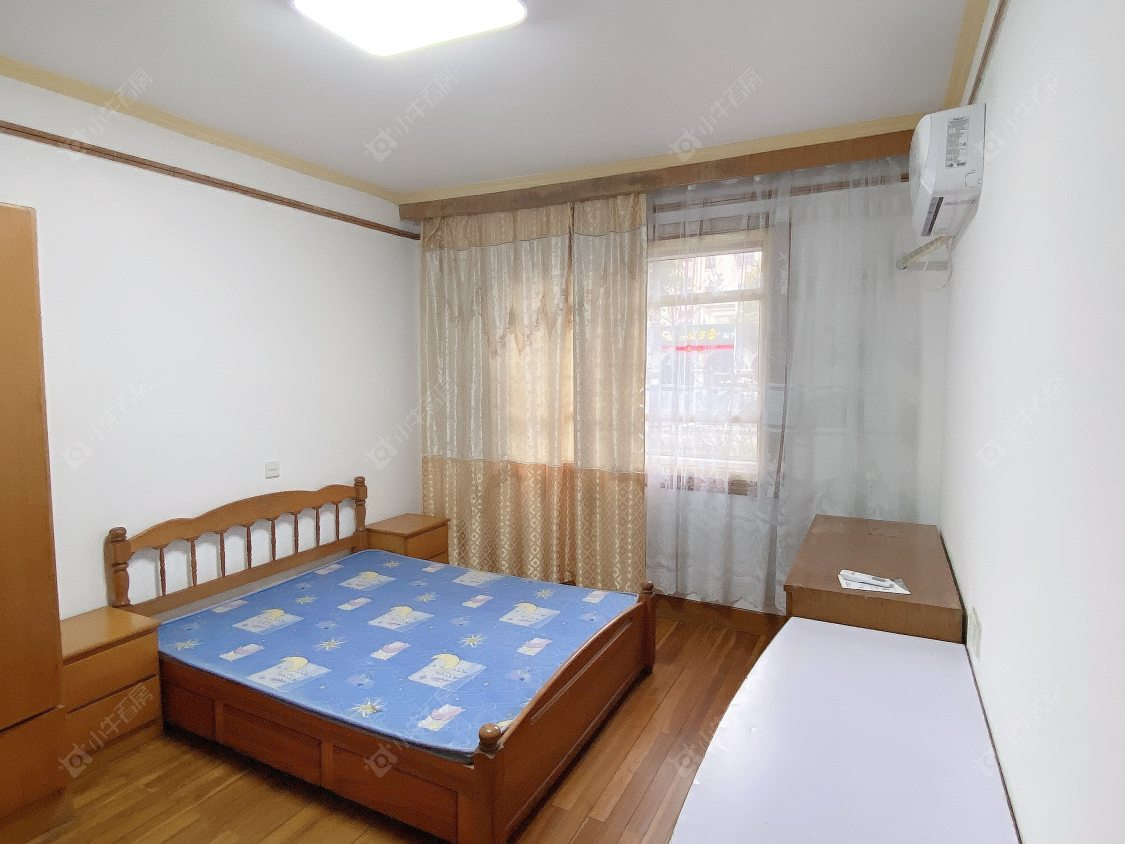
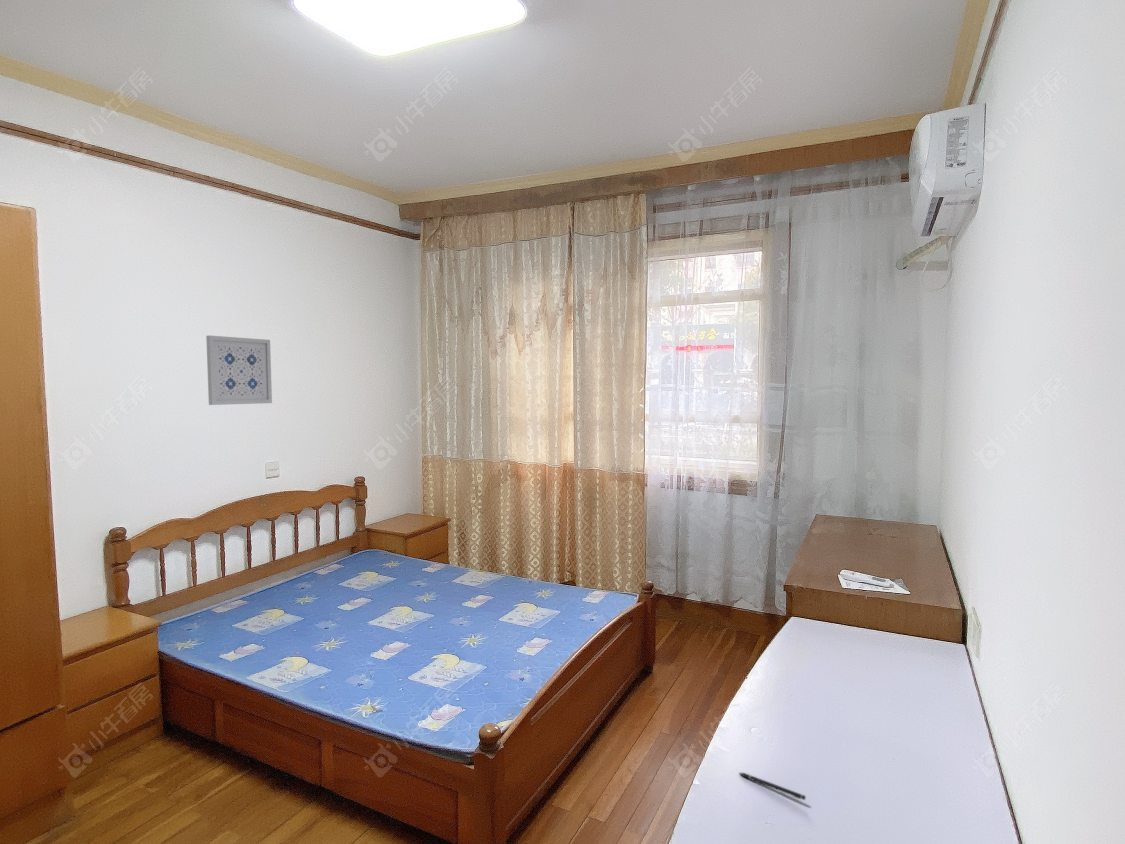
+ wall art [205,335,273,406]
+ pen [738,772,807,801]
